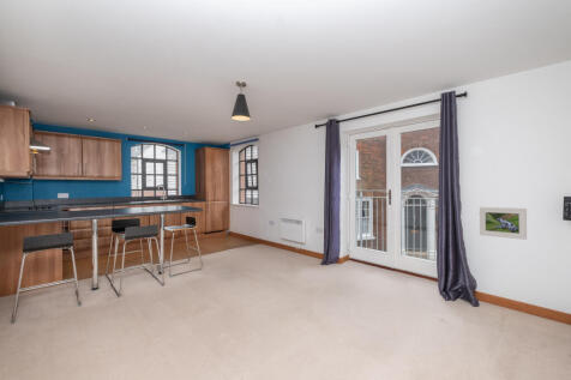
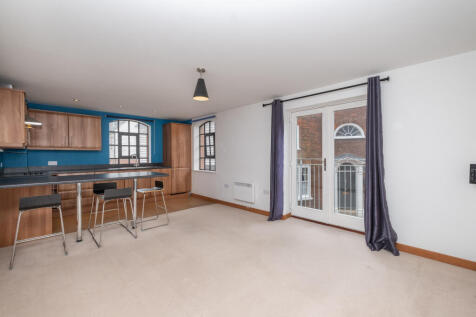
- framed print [477,206,528,241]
